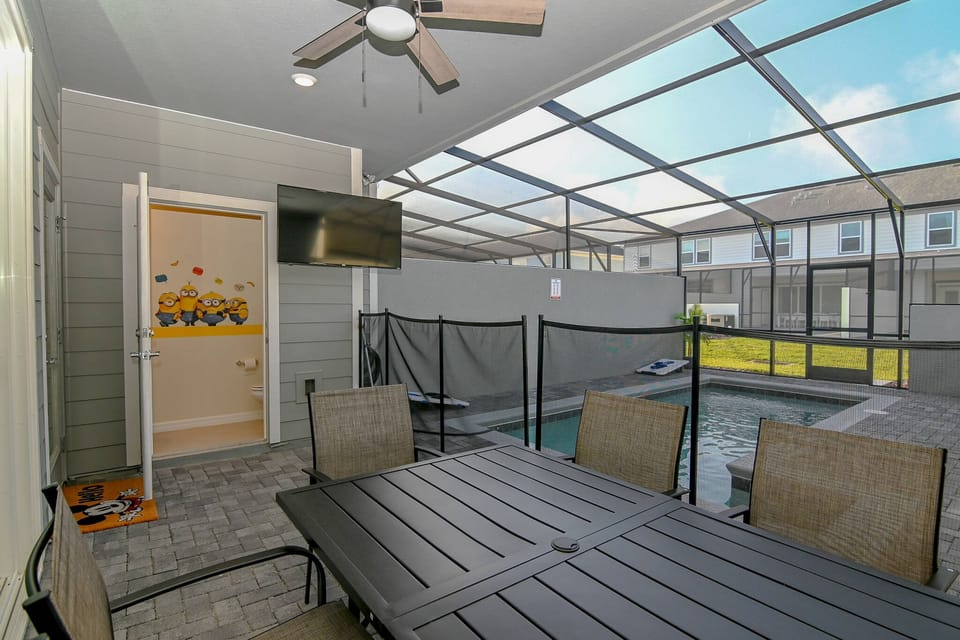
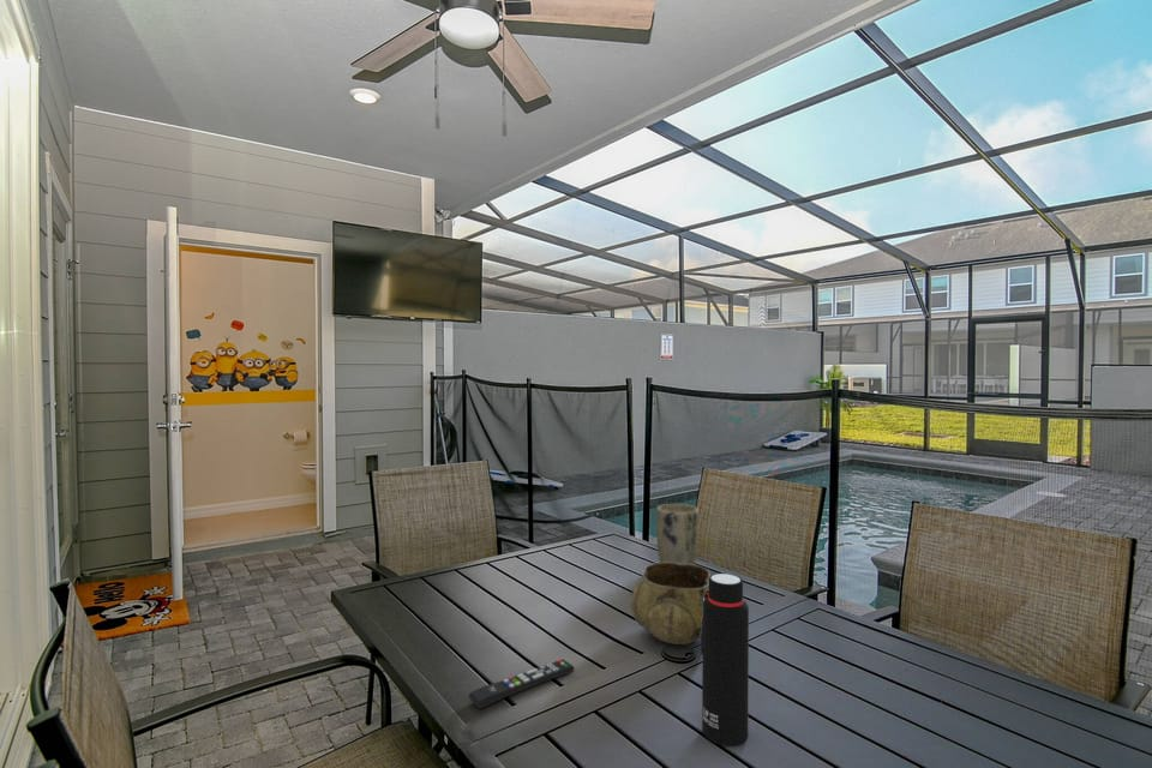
+ water bottle [700,572,750,748]
+ decorative bowl [630,562,712,646]
+ plant pot [655,503,701,565]
+ remote control [468,658,576,710]
